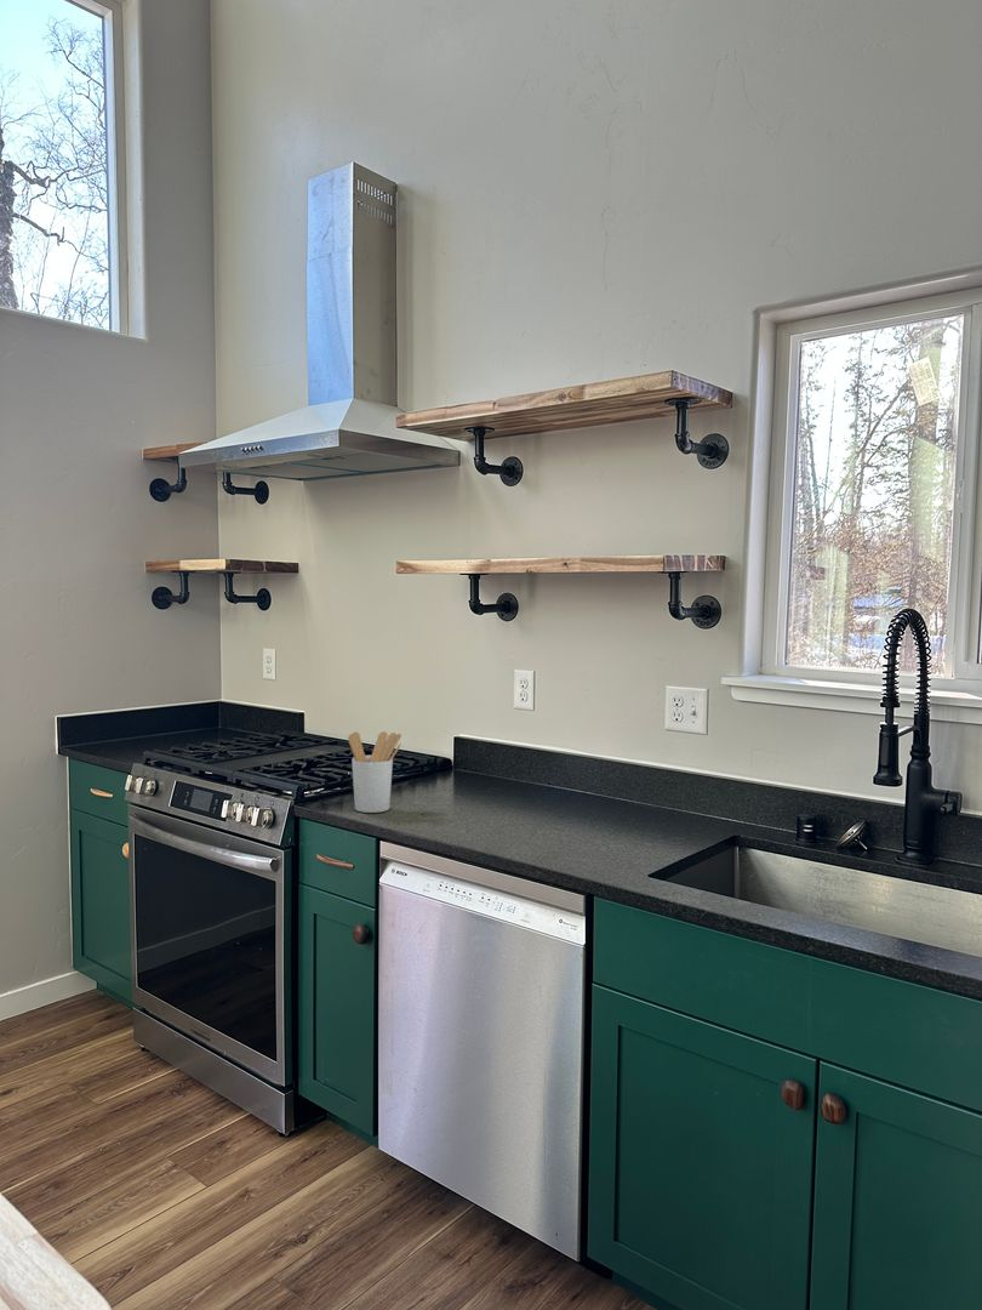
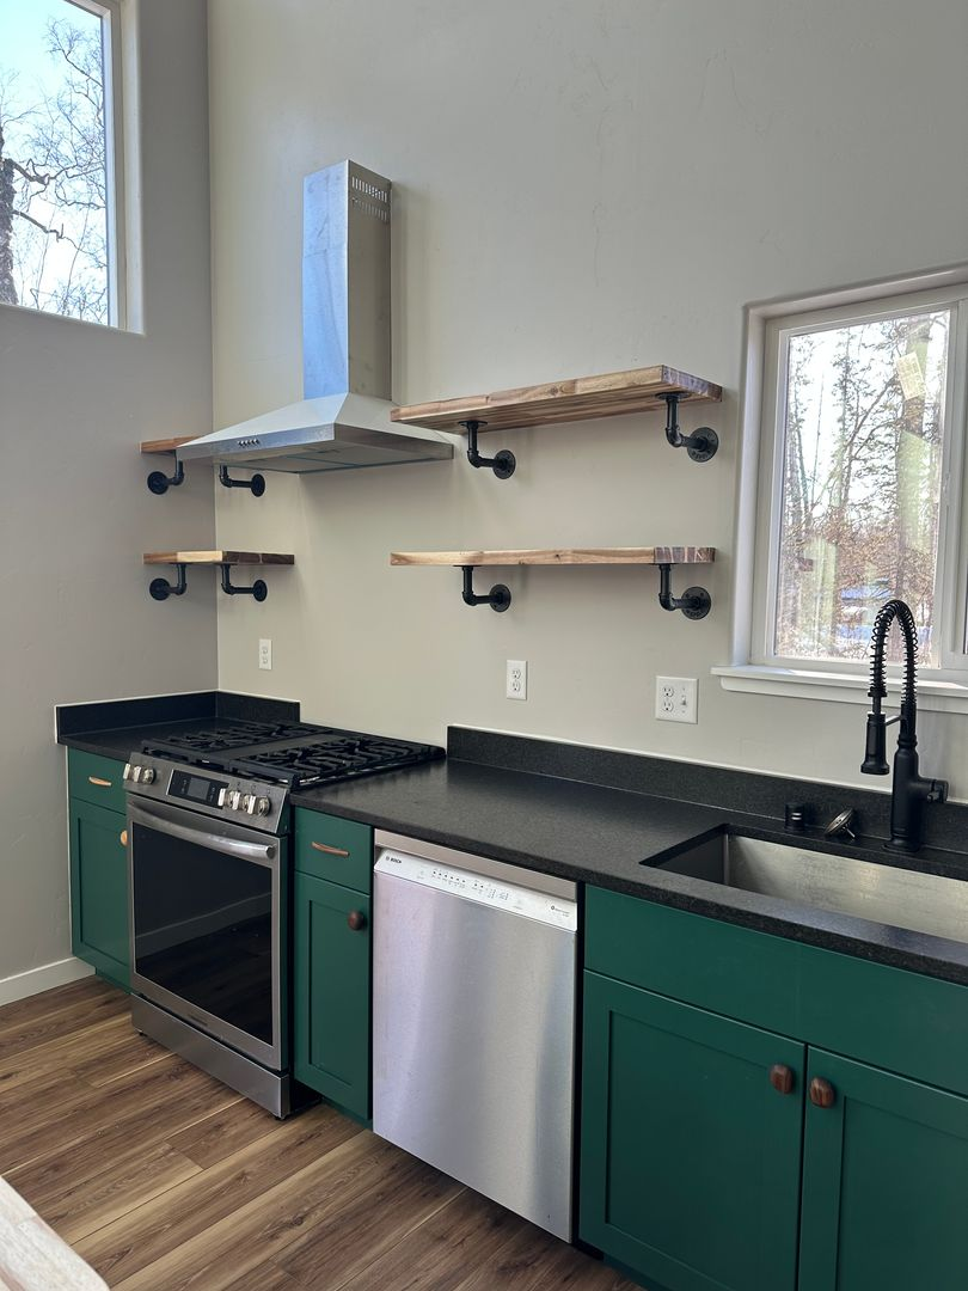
- utensil holder [347,730,402,814]
